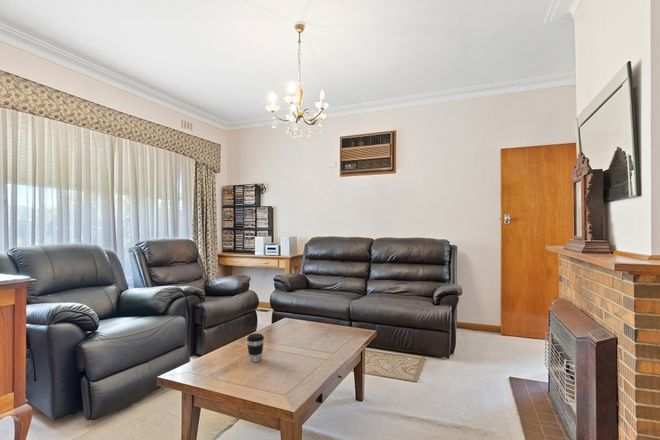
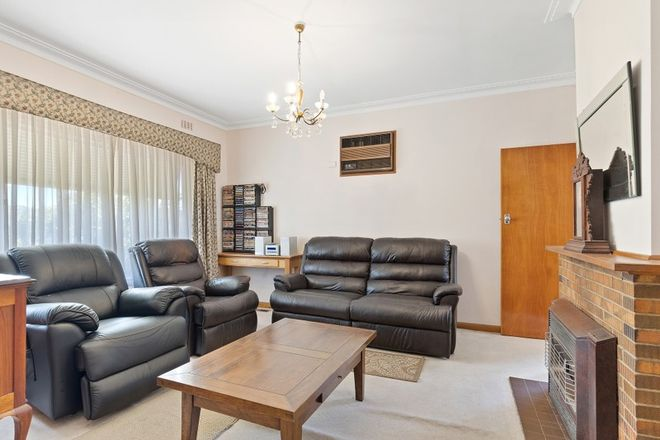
- coffee cup [246,332,265,363]
